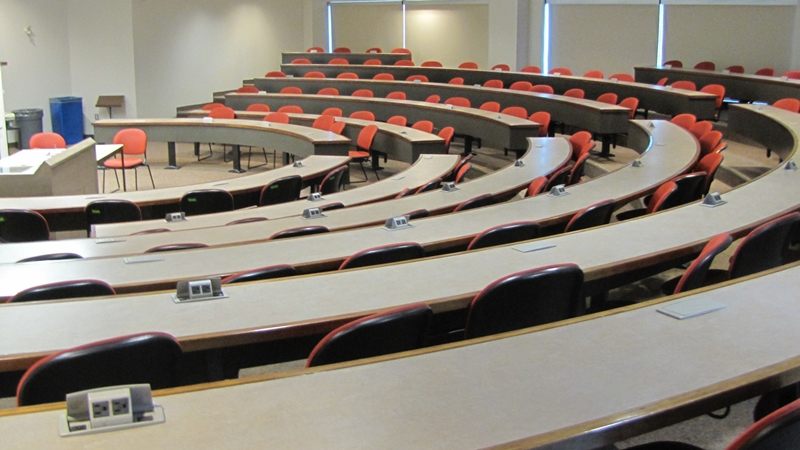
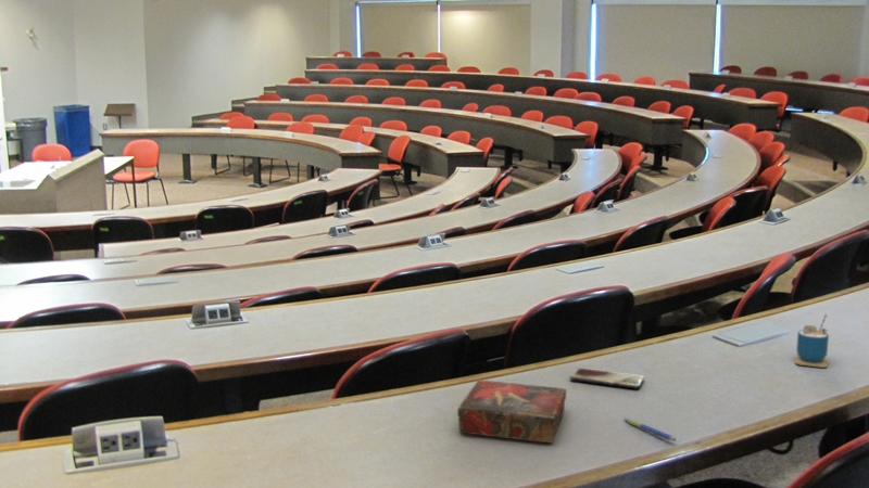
+ book [456,378,567,445]
+ cup [794,313,830,369]
+ smartphone [569,367,645,389]
+ pen [622,416,677,442]
